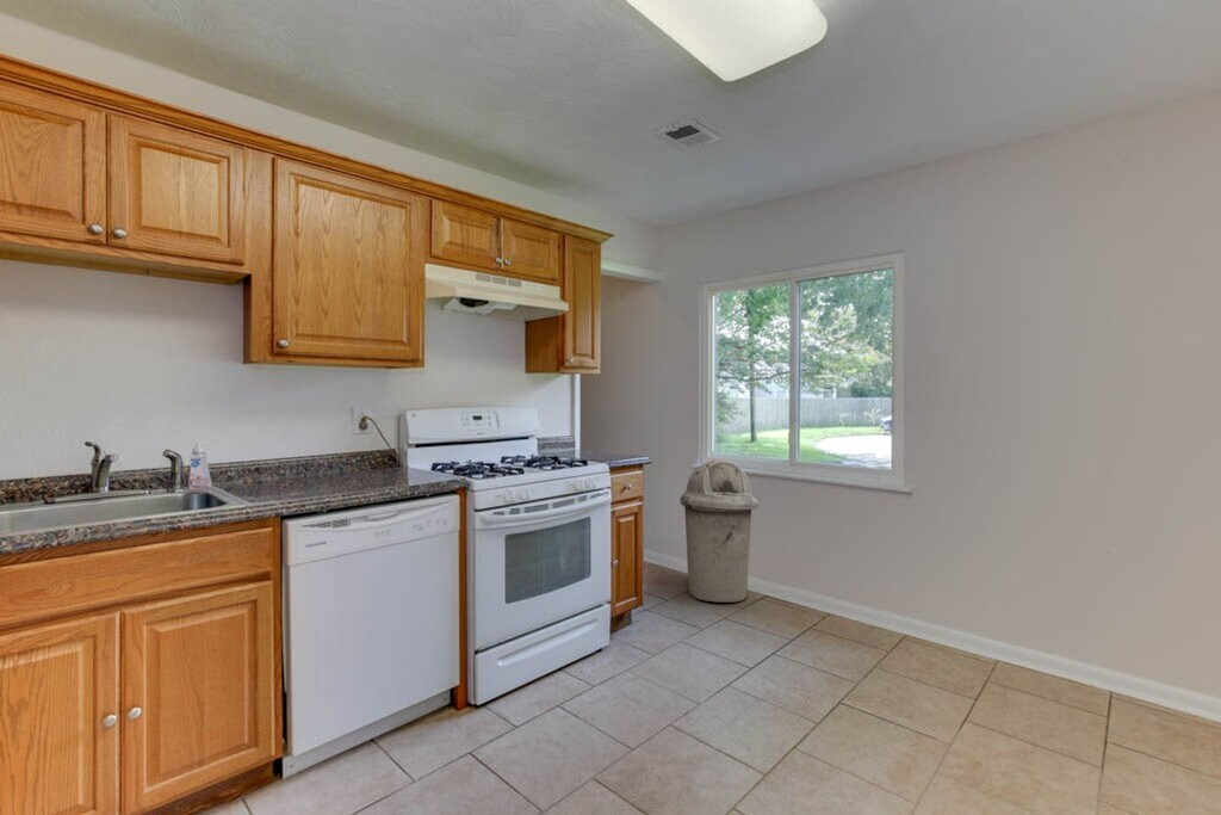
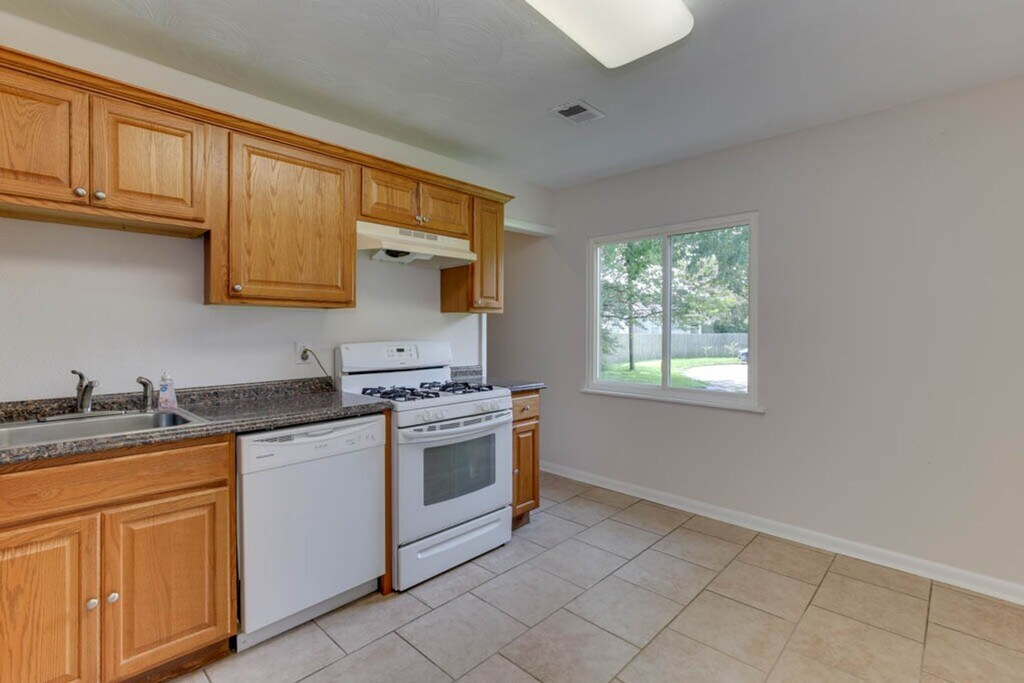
- trash can [678,458,760,604]
